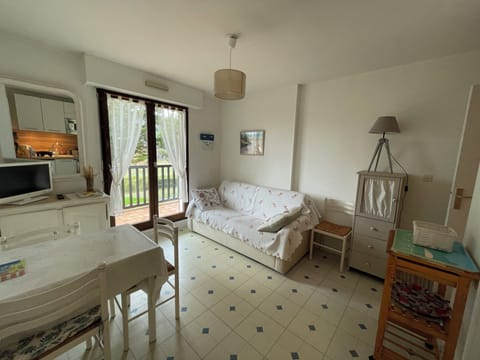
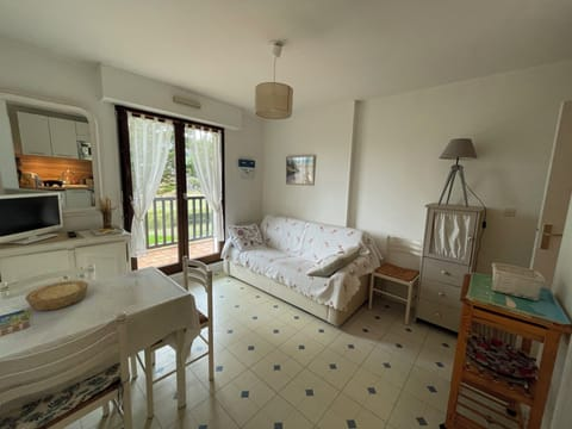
+ bowl [24,279,89,312]
